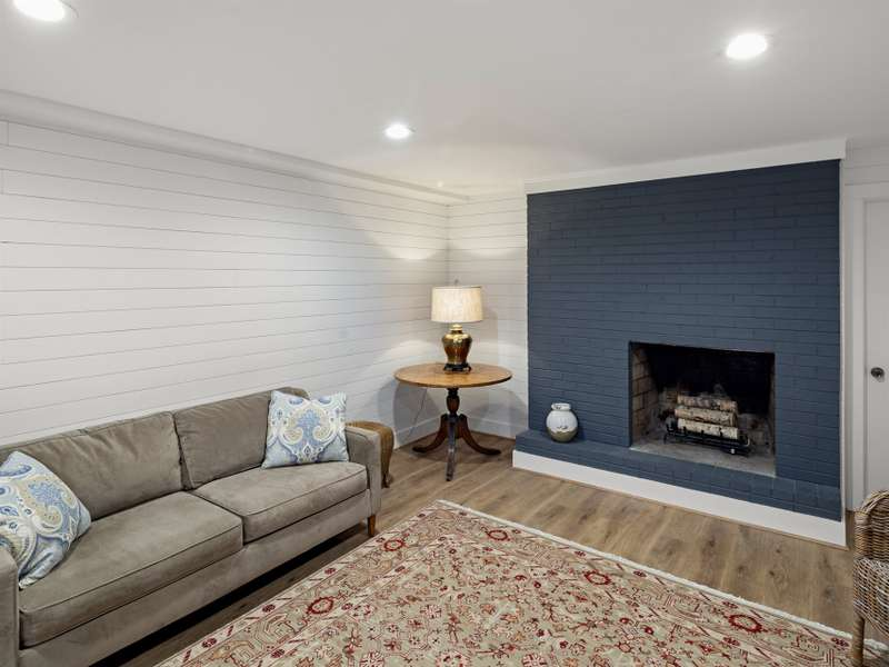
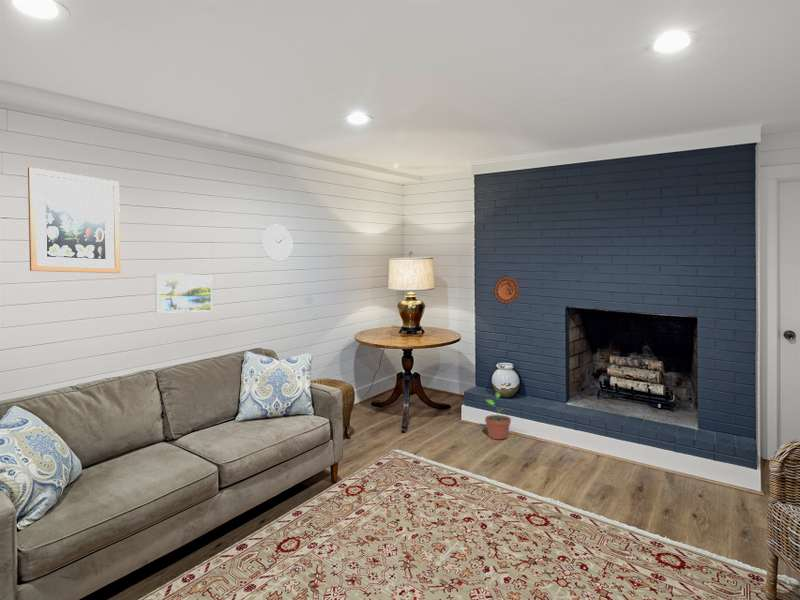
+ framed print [154,273,213,314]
+ wall art [27,166,121,274]
+ decorative plate [493,275,520,305]
+ wall clock [261,224,294,263]
+ potted plant [484,391,512,440]
